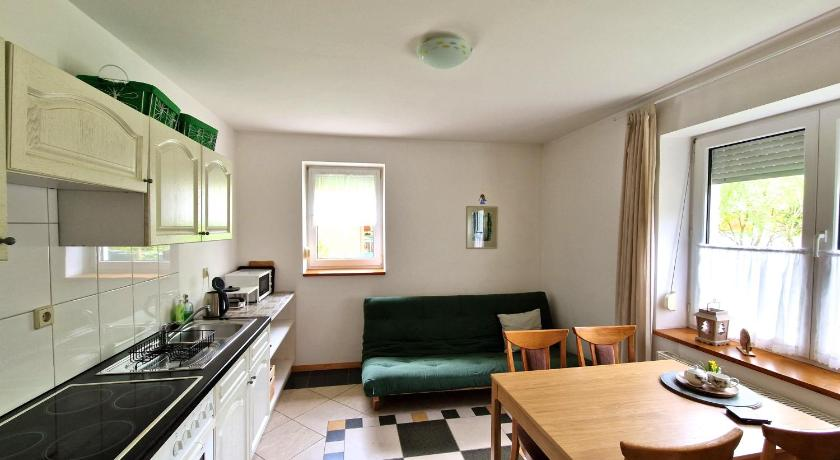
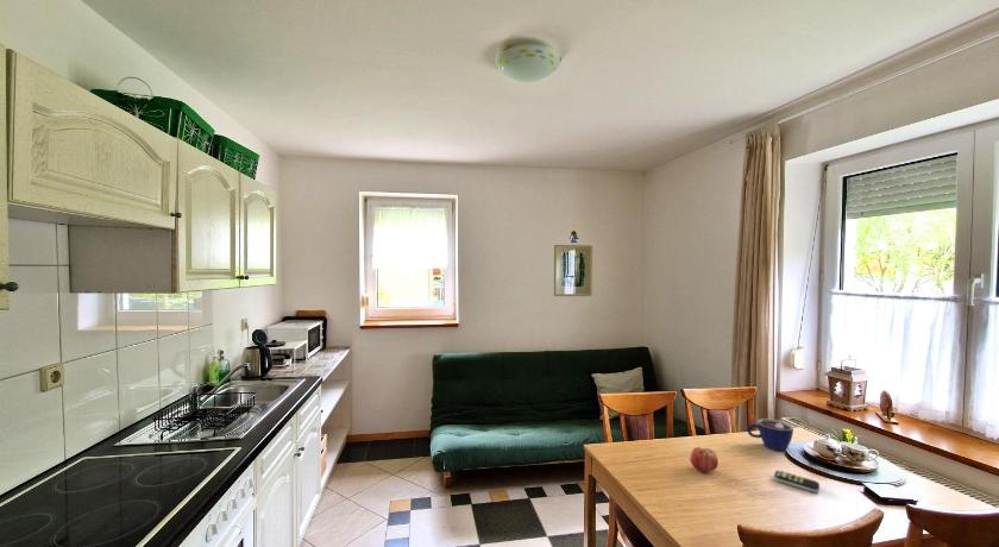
+ cup [746,417,794,452]
+ remote control [773,469,821,493]
+ fruit [689,446,720,473]
